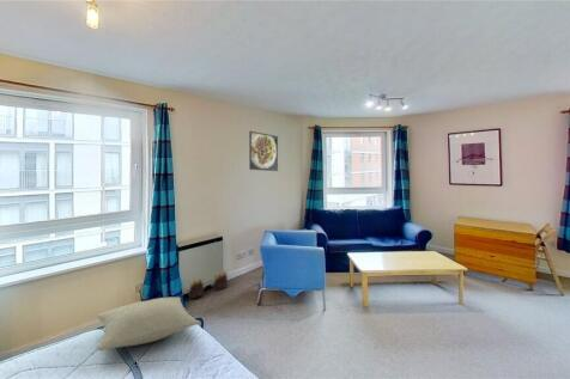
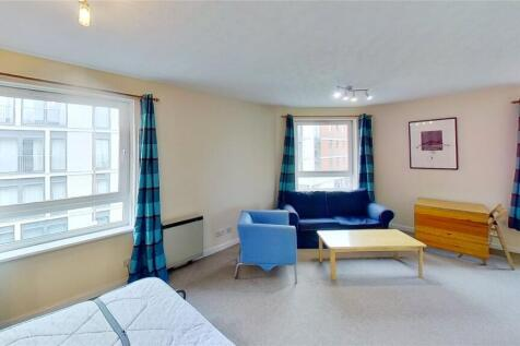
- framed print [248,130,279,172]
- backpack [187,270,229,299]
- pillow [96,297,200,352]
